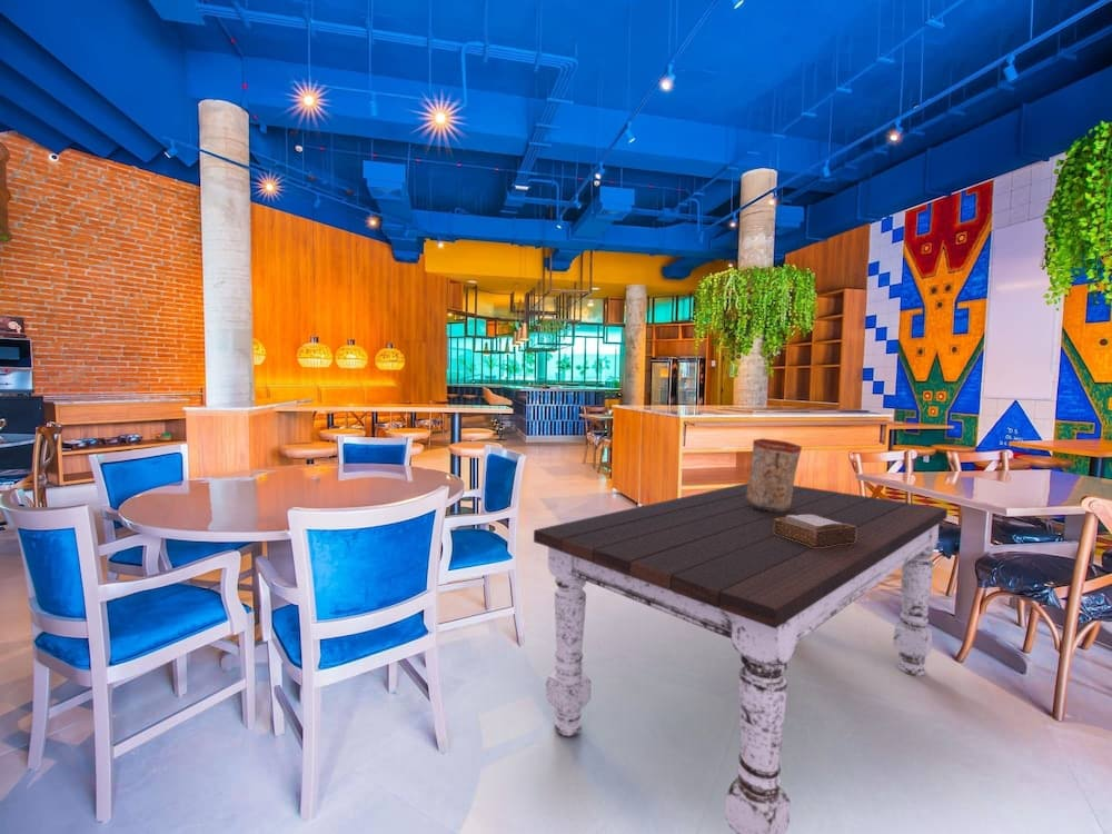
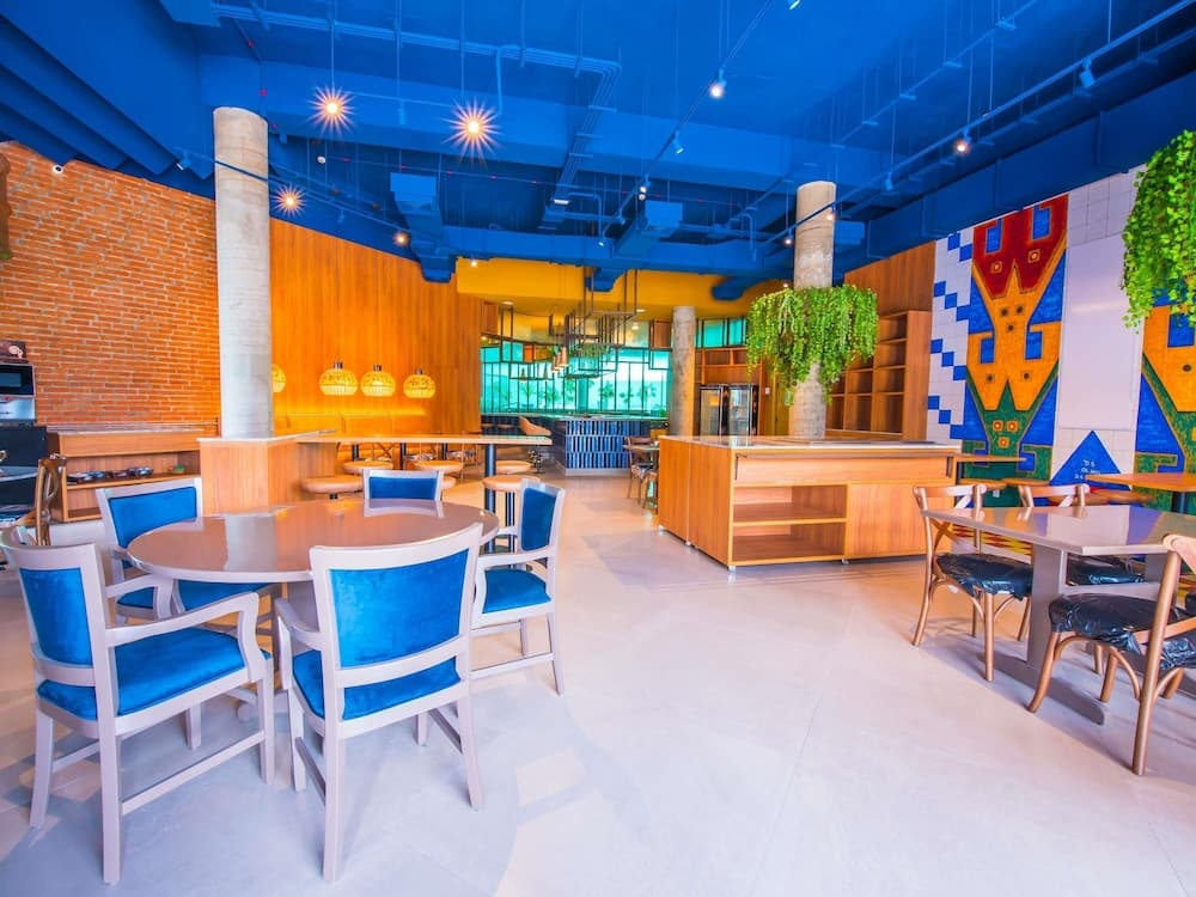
- vase [745,437,803,513]
- dining table [533,481,949,834]
- napkin holder [774,515,856,547]
